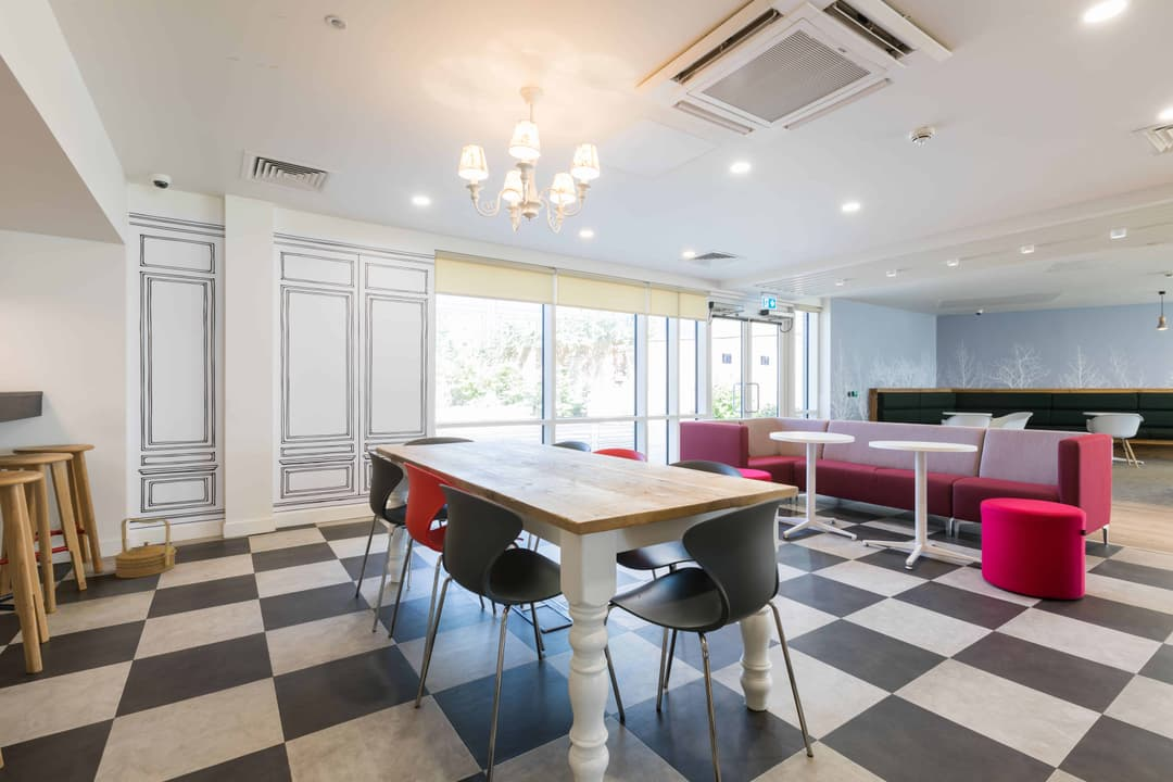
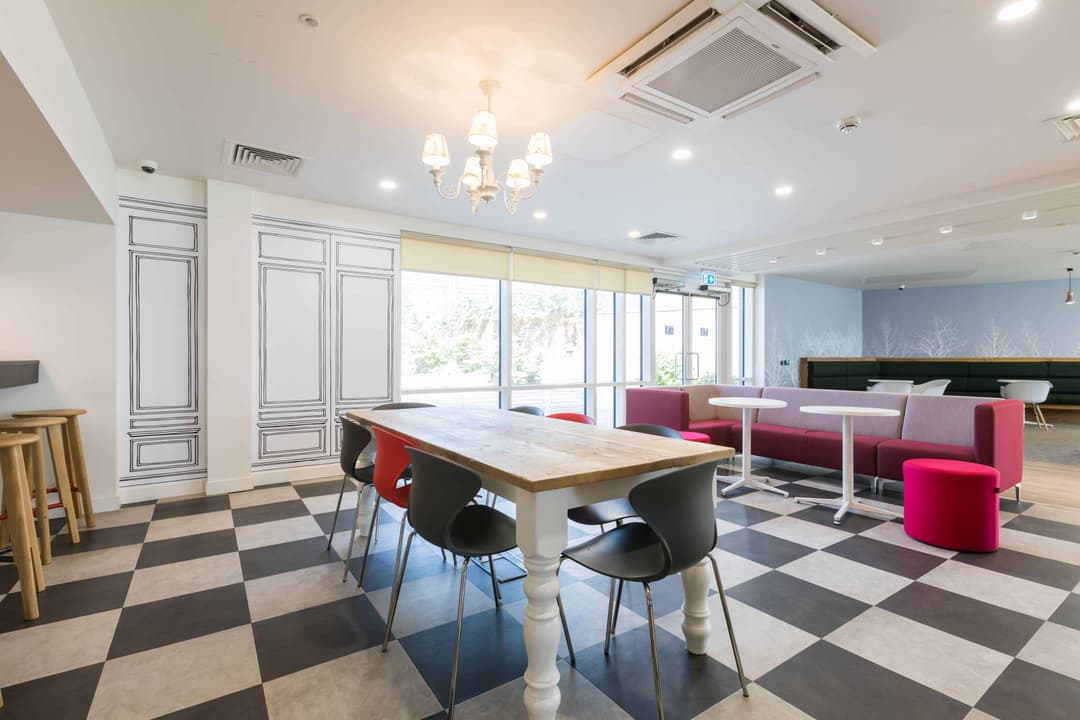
- basket [113,517,177,579]
